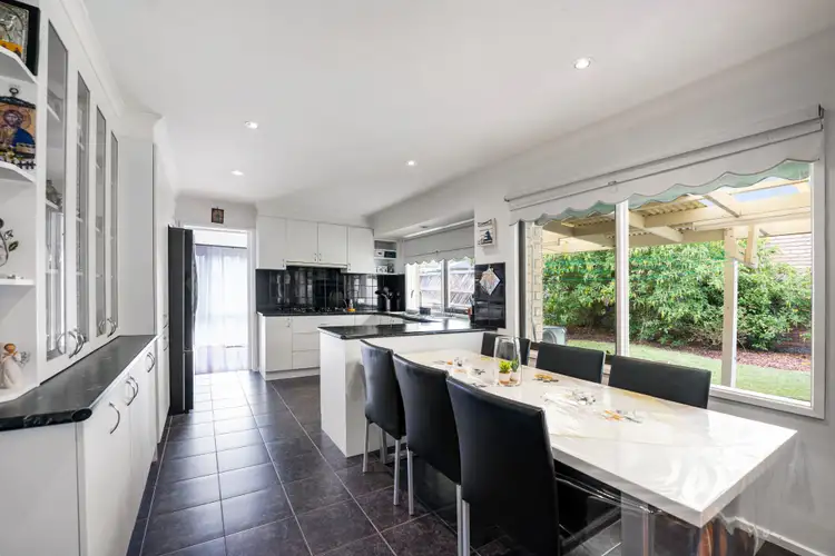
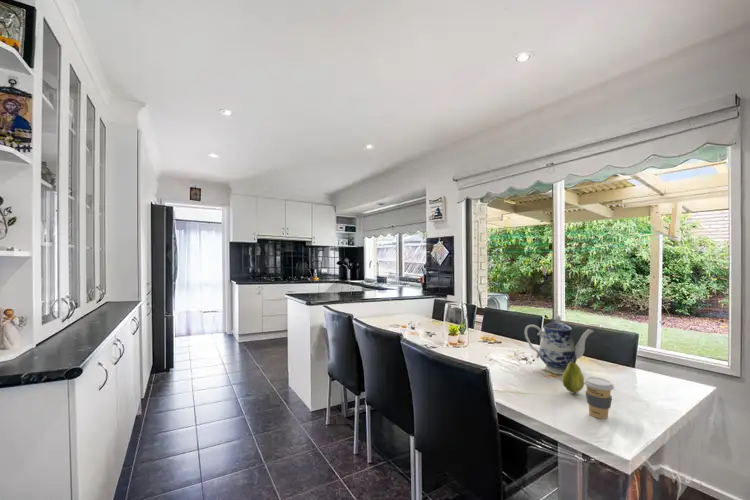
+ coffee cup [584,376,615,420]
+ teapot [524,314,595,375]
+ fruit [561,360,585,394]
